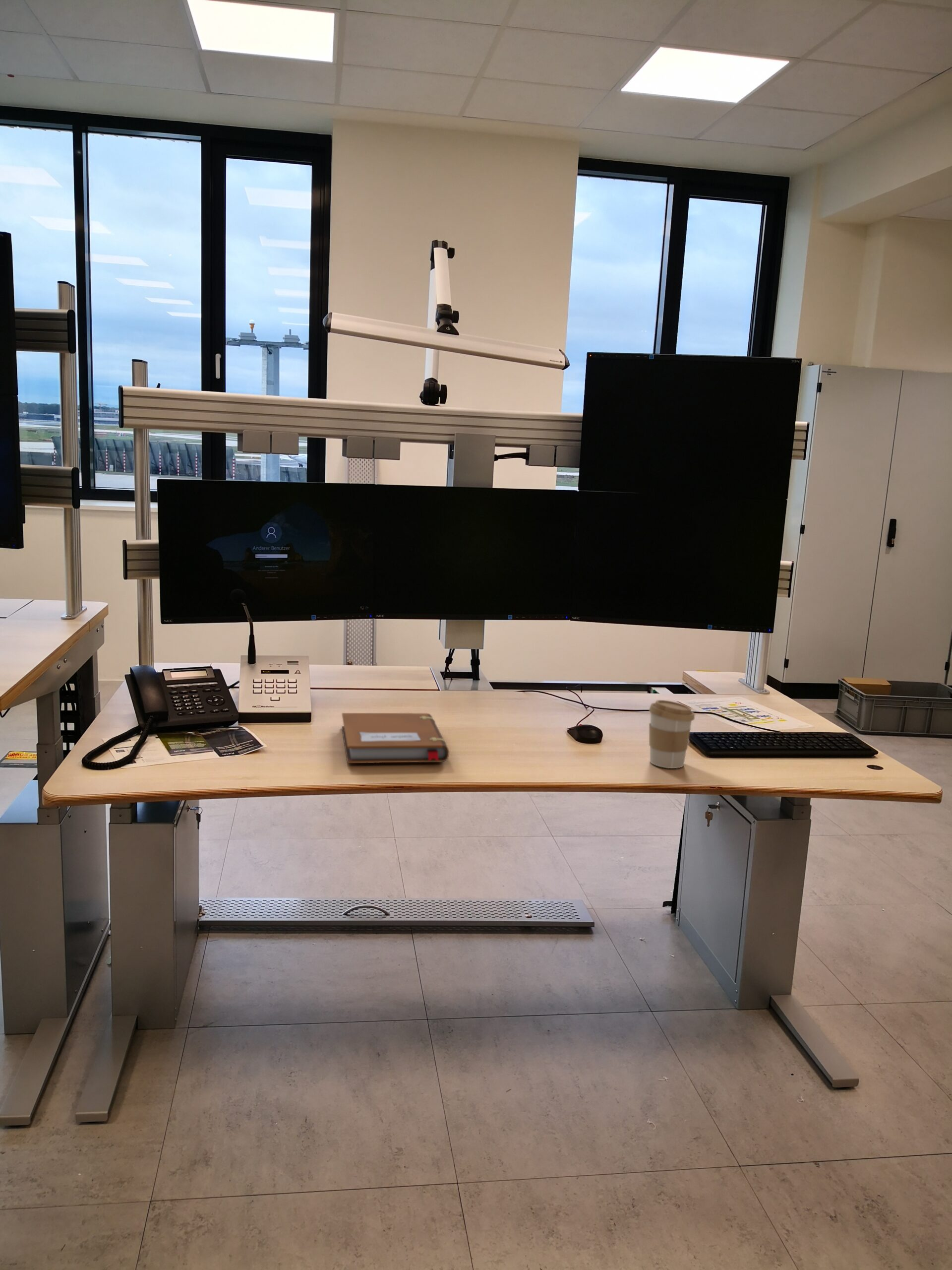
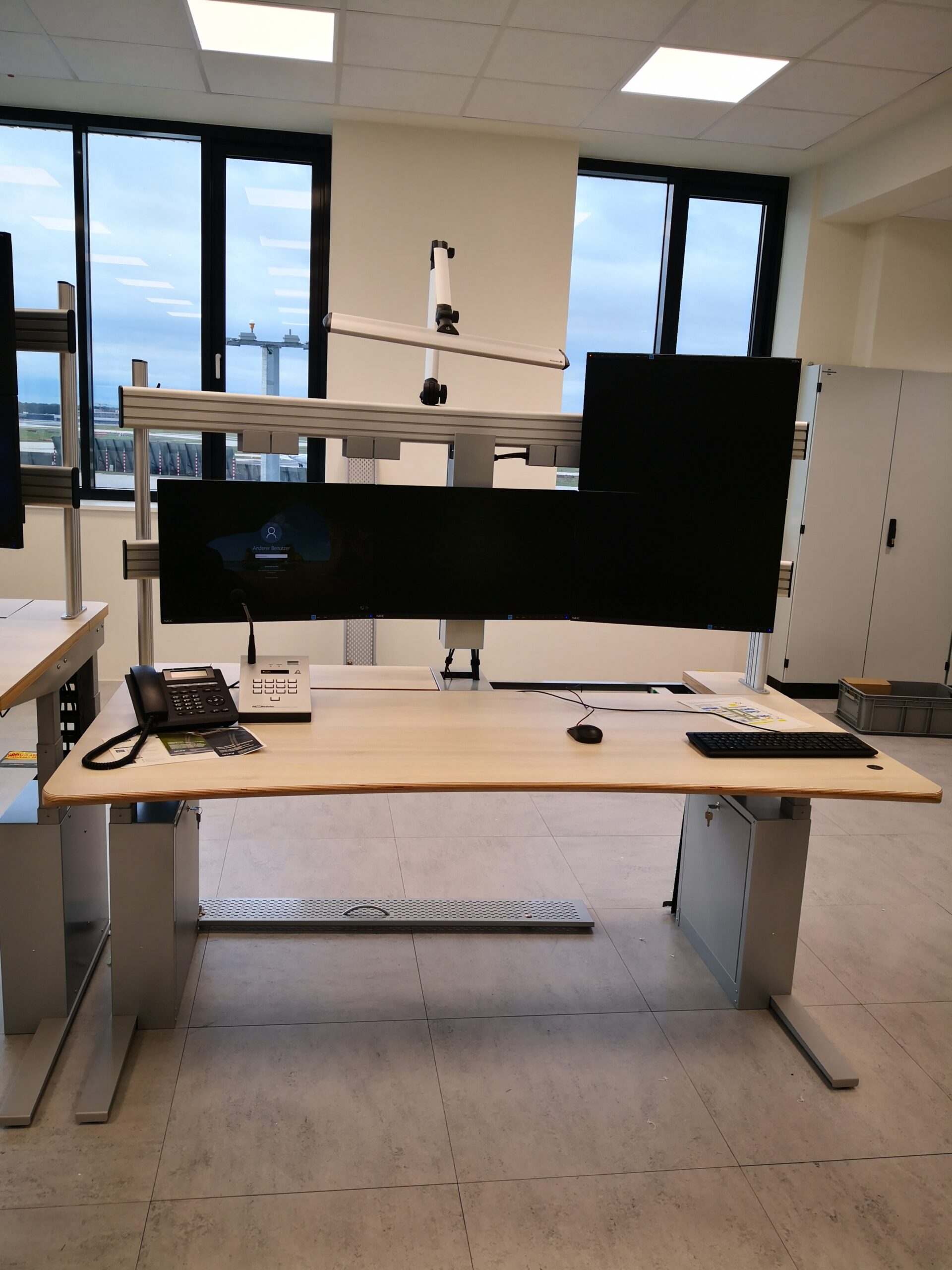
- notebook [341,712,449,763]
- coffee cup [649,699,695,769]
